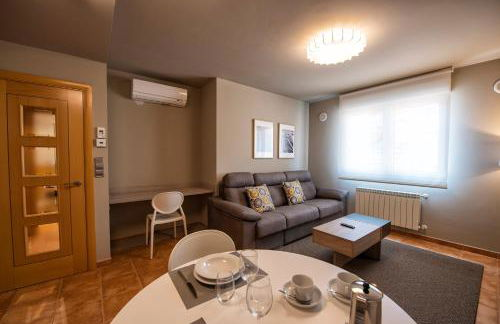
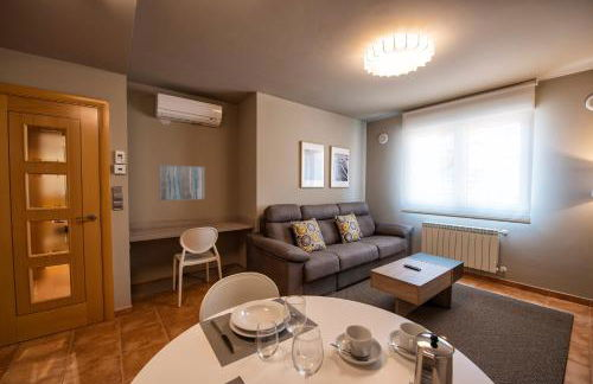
+ wall art [158,164,206,201]
